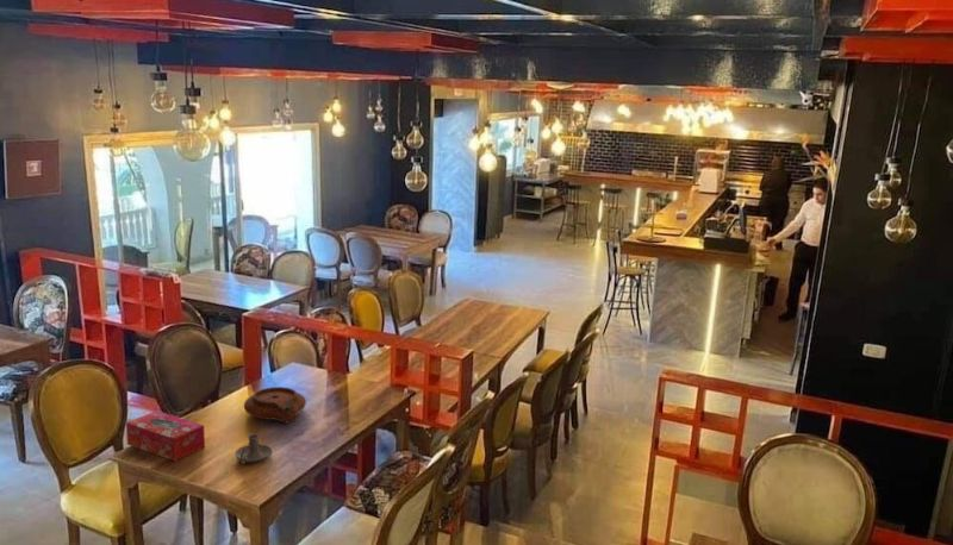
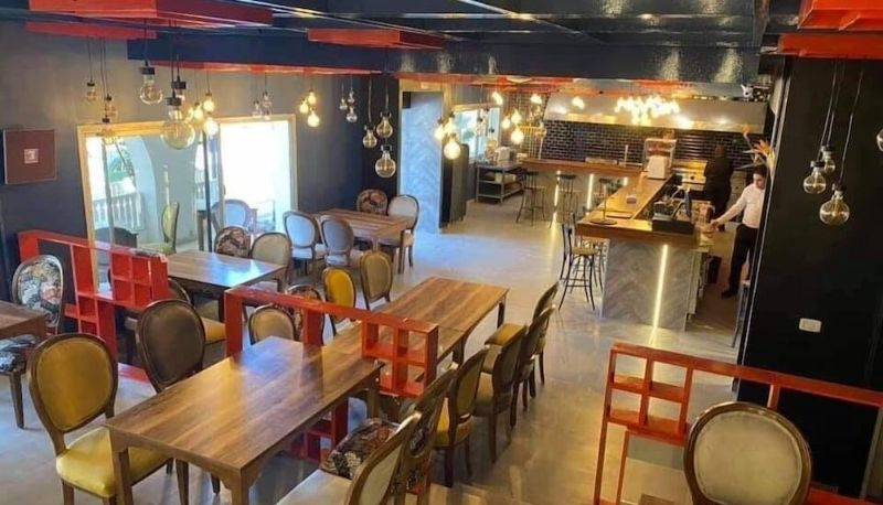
- candle holder [233,432,273,465]
- plate [243,386,307,425]
- tissue box [125,409,206,462]
